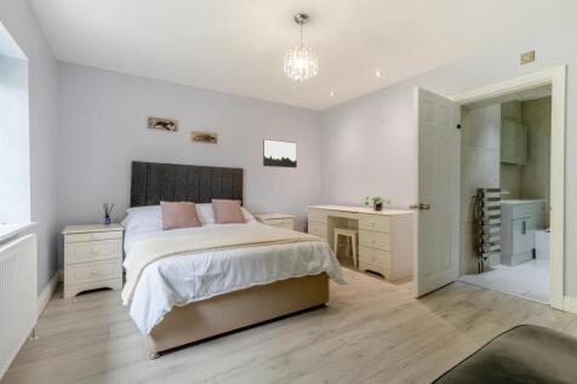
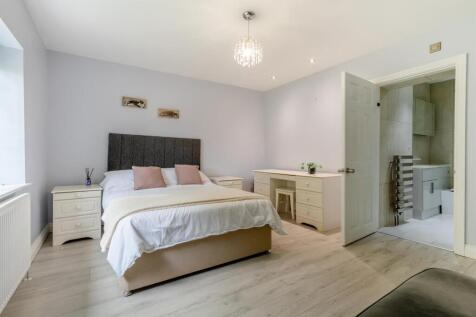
- wall art [262,138,298,168]
